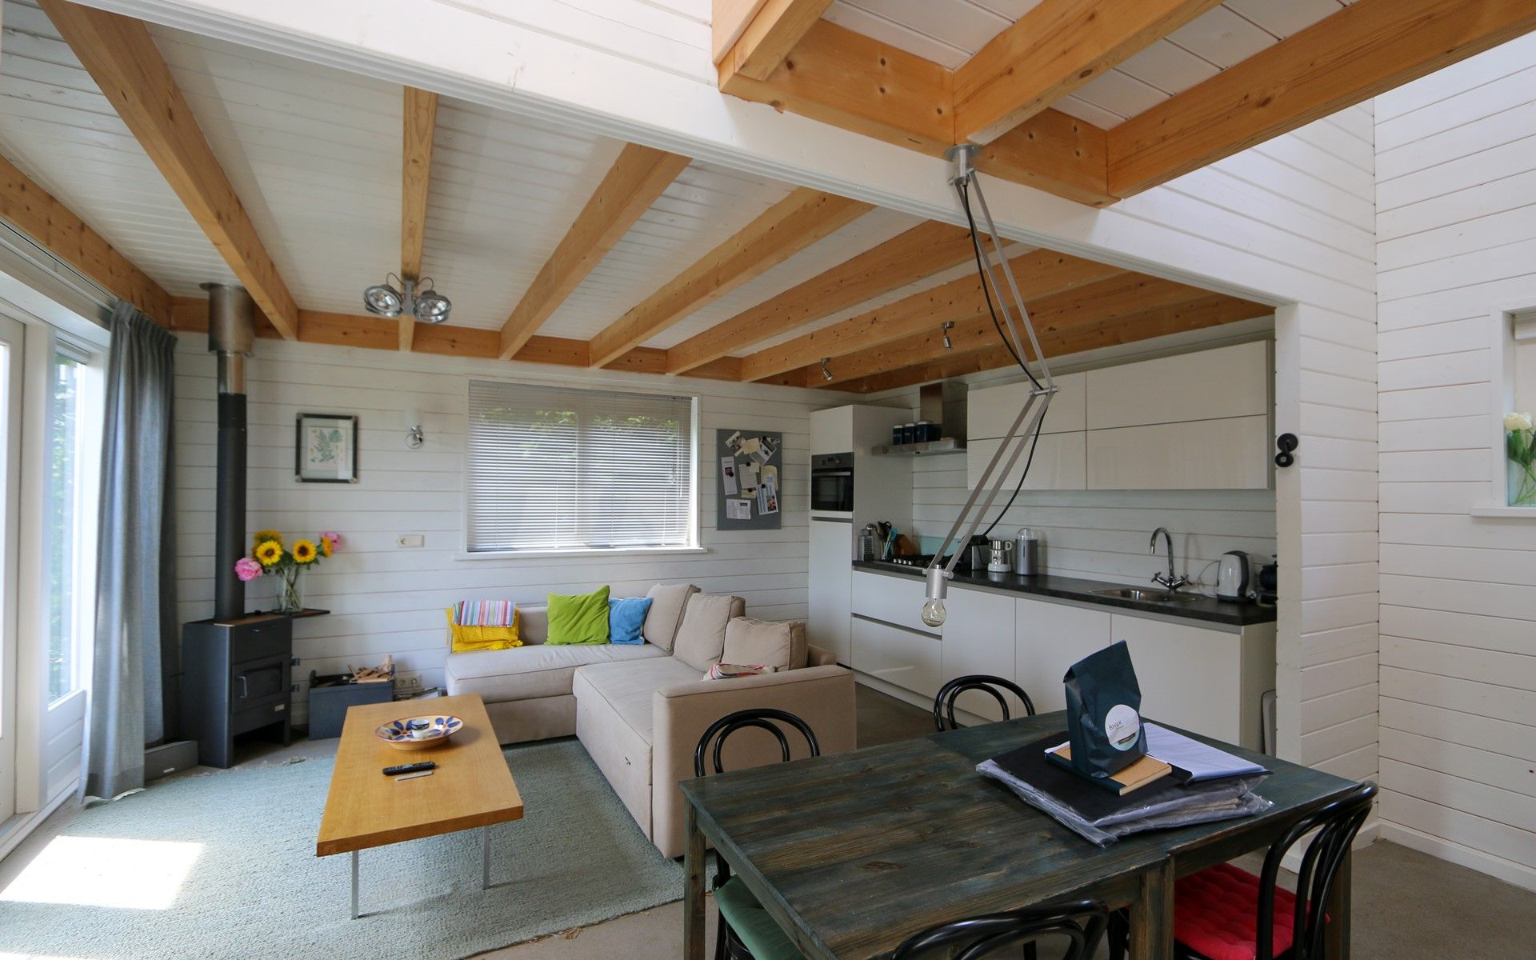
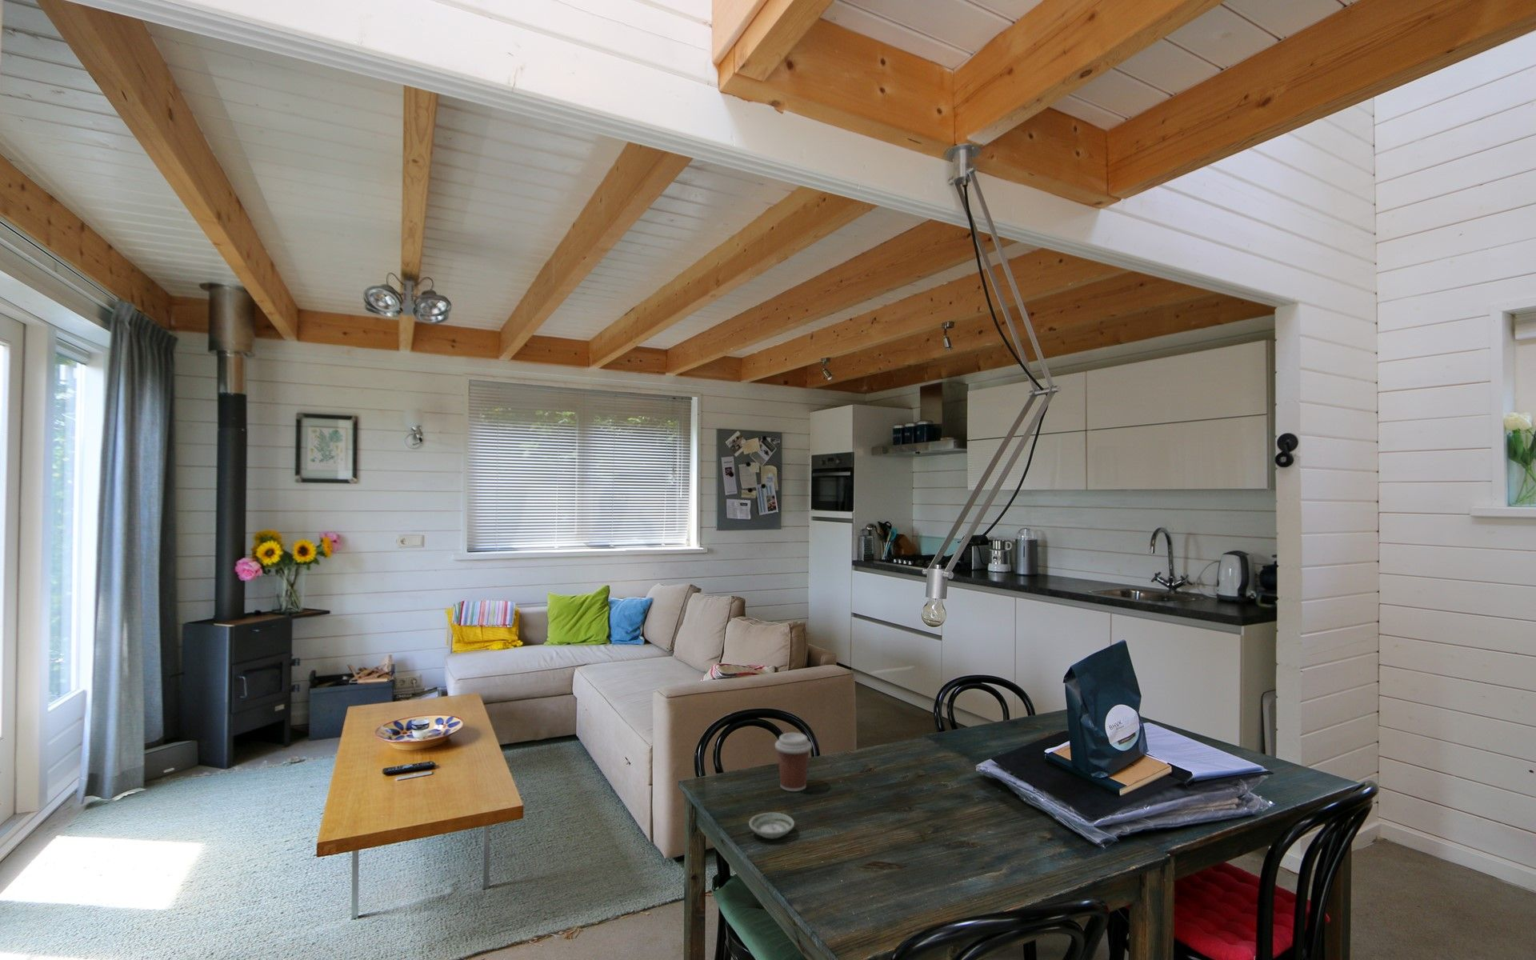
+ saucer [748,812,795,839]
+ coffee cup [774,732,813,792]
